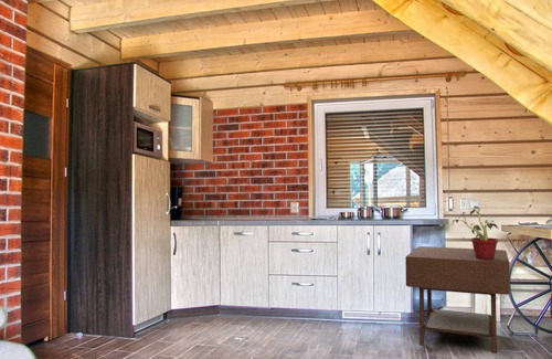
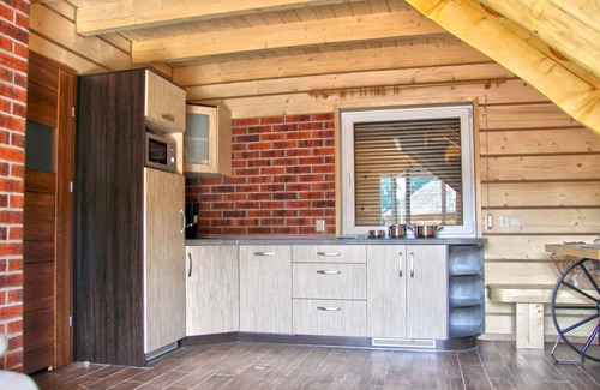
- side table [404,245,511,355]
- potted plant [452,205,499,260]
